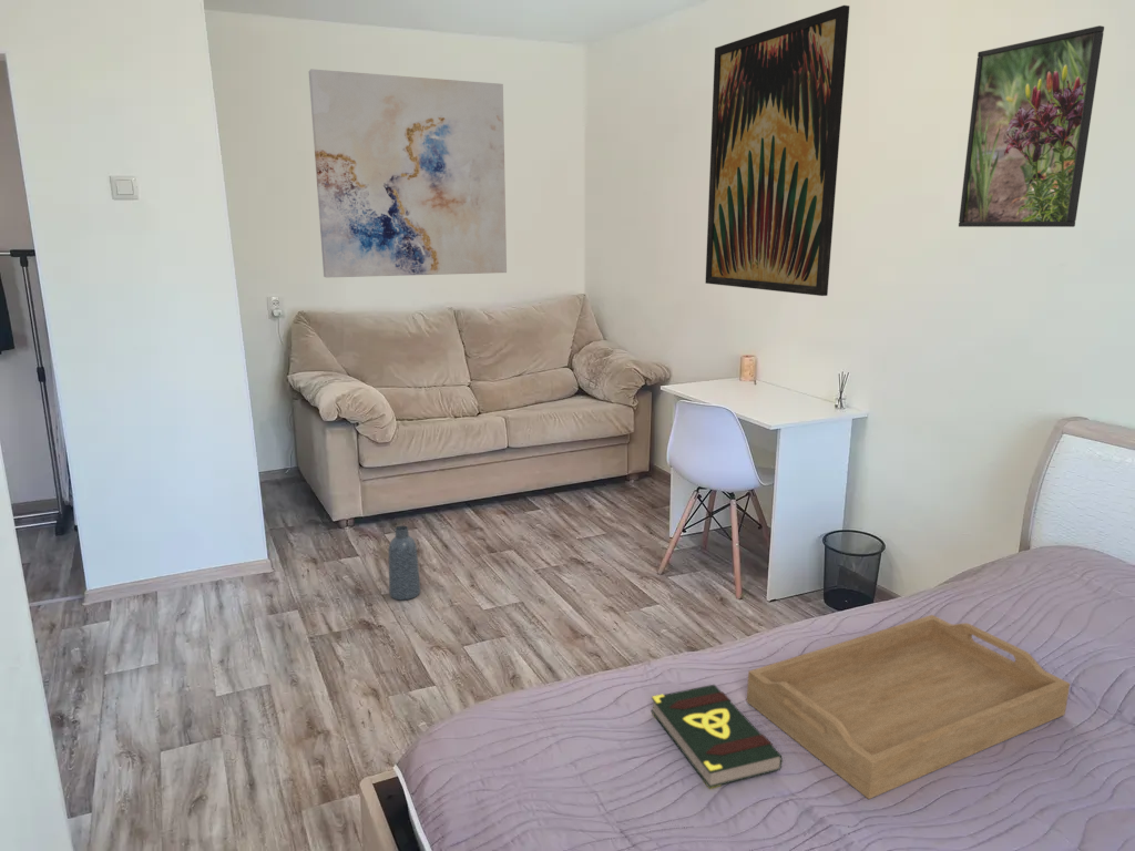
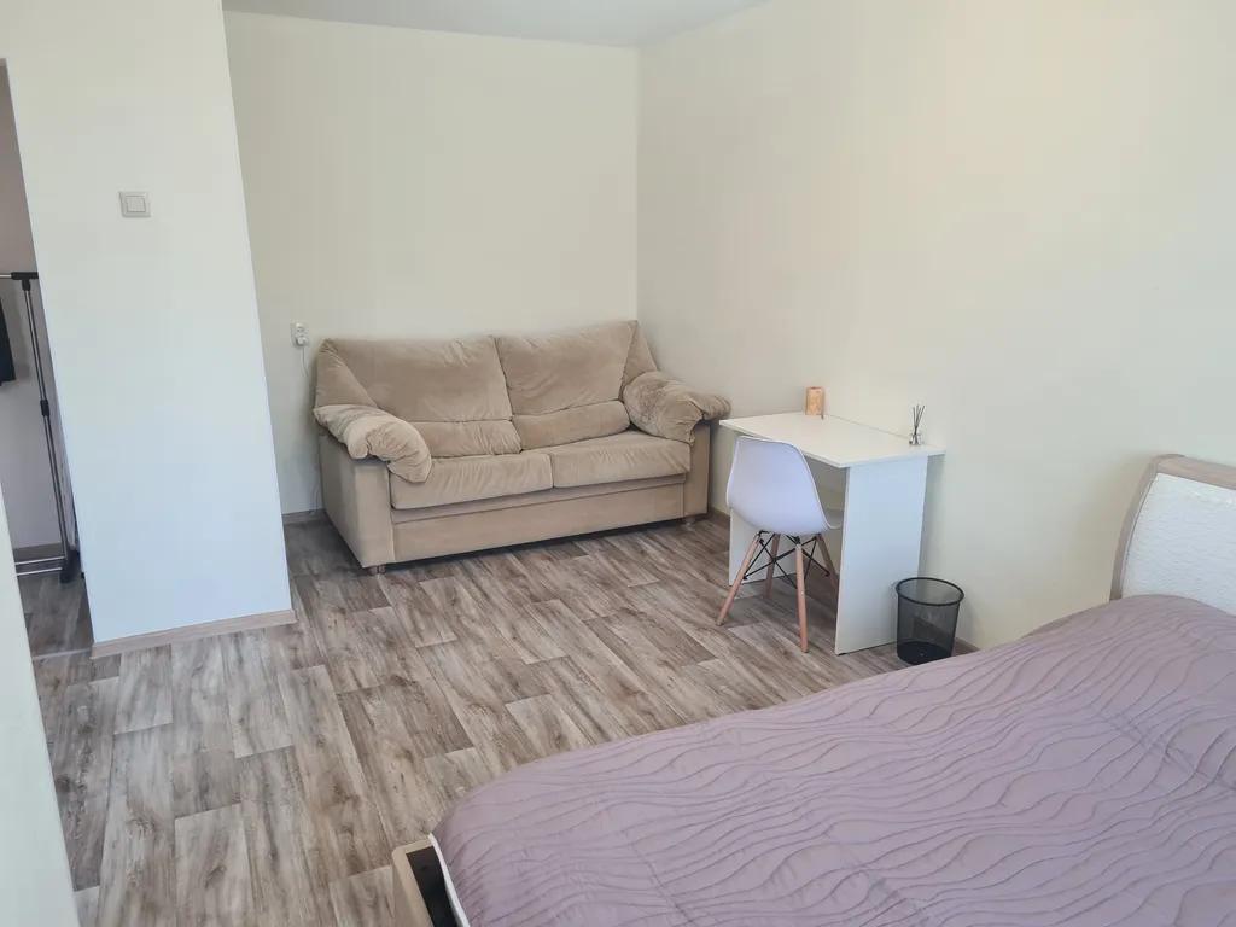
- wall art [308,68,508,278]
- wall art [705,4,850,297]
- serving tray [746,614,1071,800]
- vase [388,524,421,601]
- book [651,684,783,790]
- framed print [958,24,1105,228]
